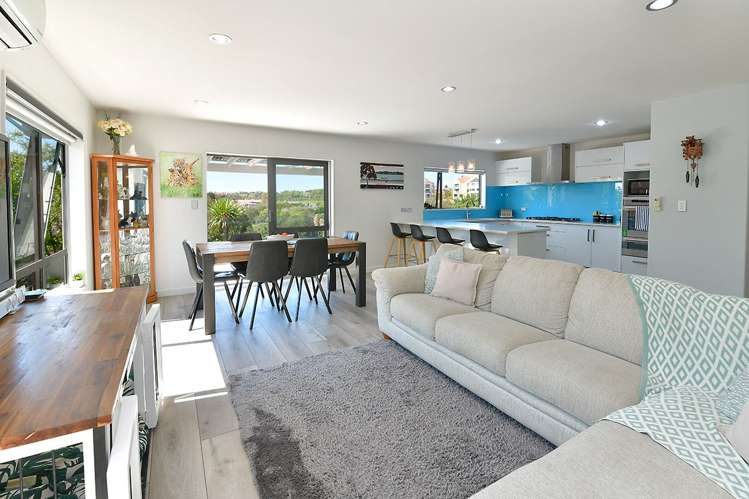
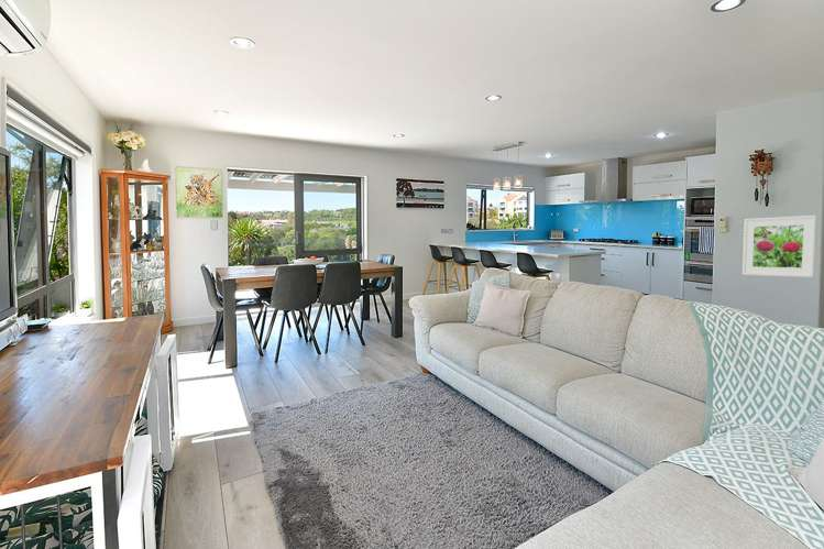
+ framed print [741,215,817,278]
